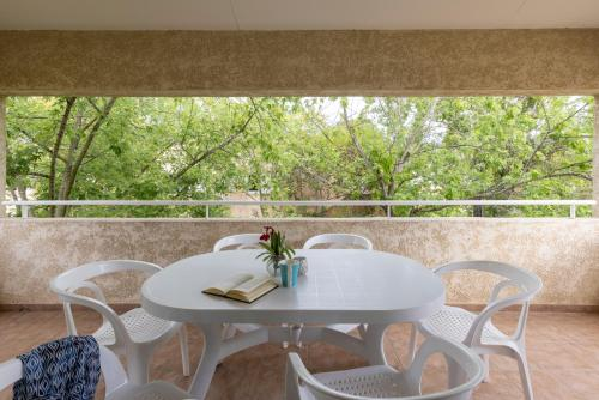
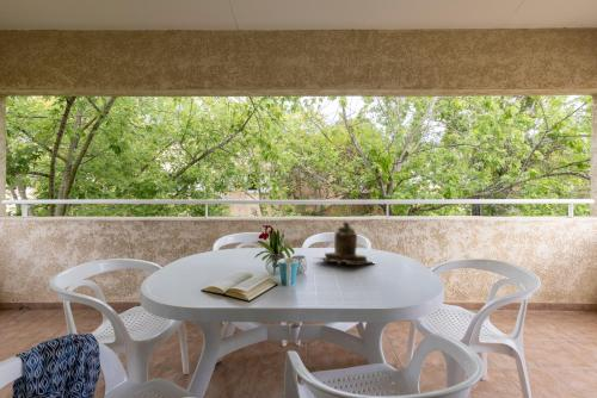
+ teapot [314,220,371,266]
